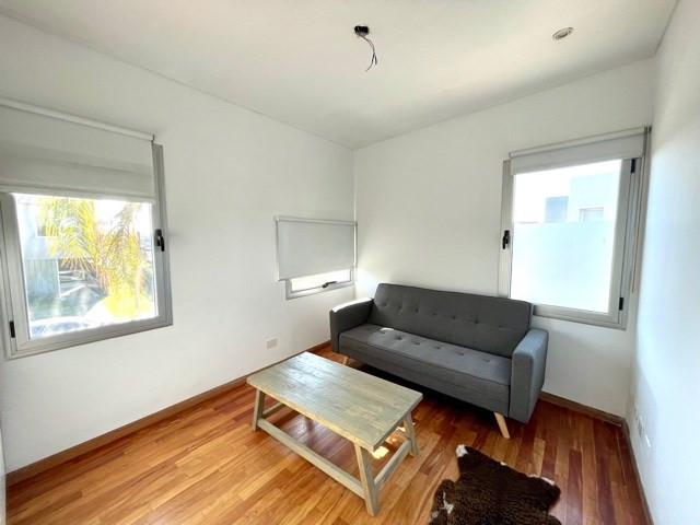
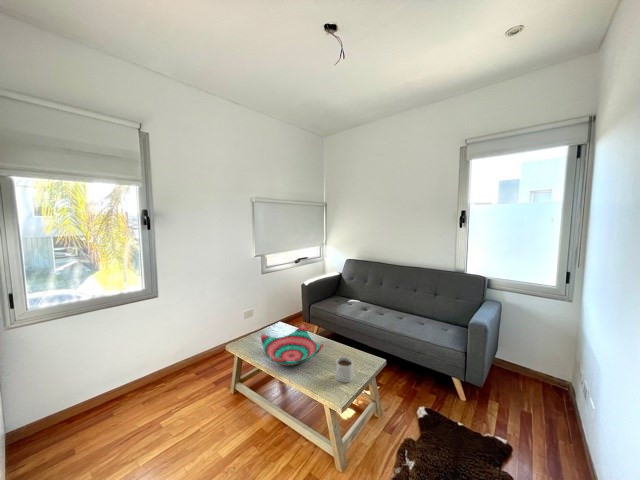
+ mug [334,356,354,384]
+ decorative bowl [260,324,325,367]
